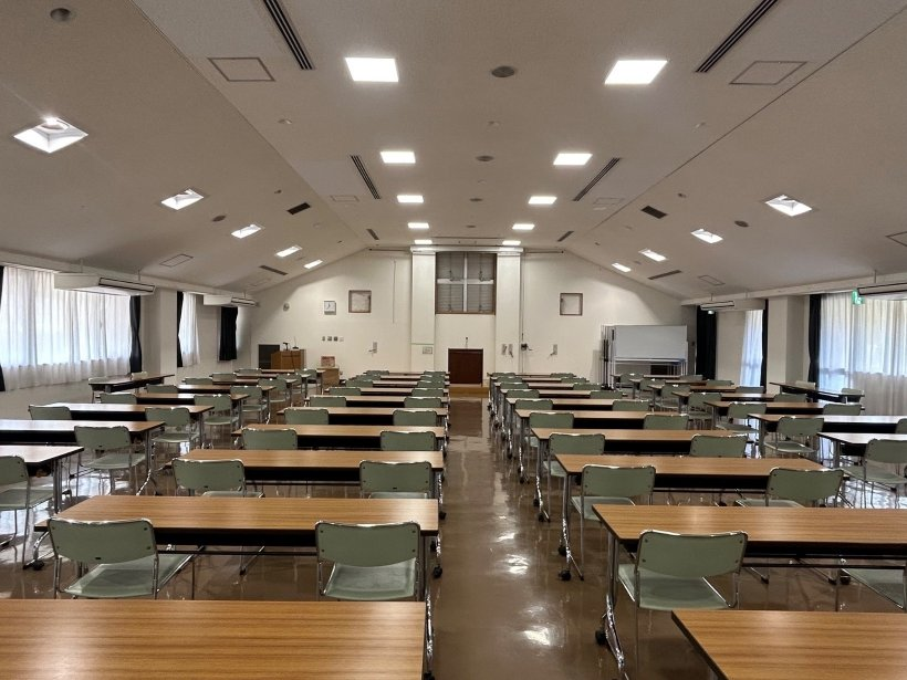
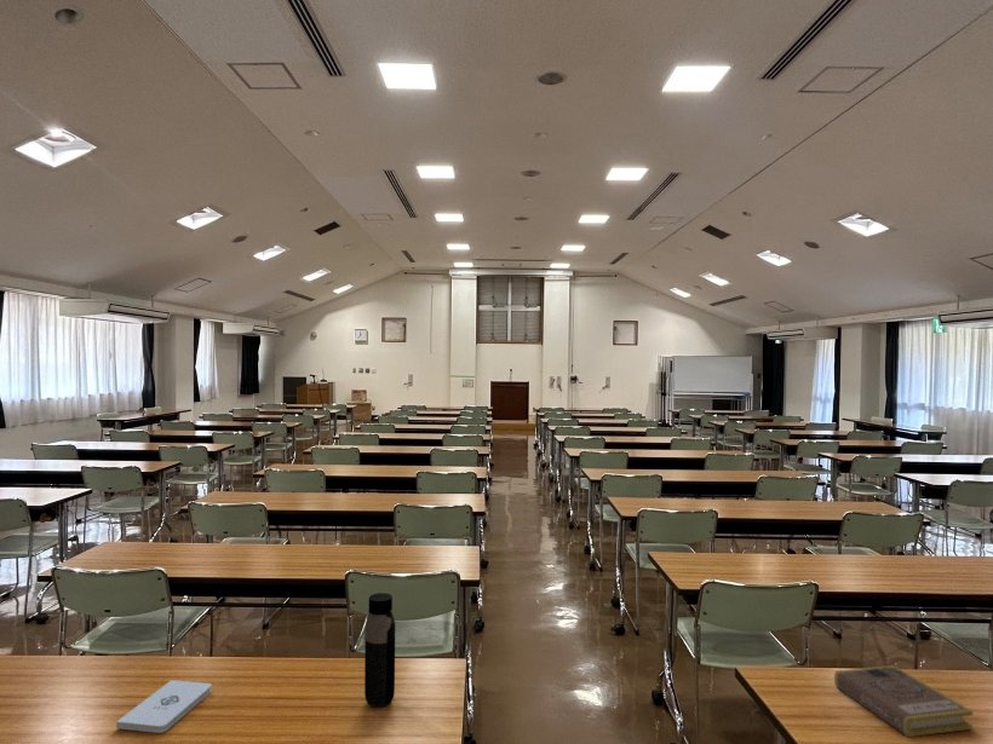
+ book [833,664,974,738]
+ water bottle [363,592,396,709]
+ notepad [115,679,213,734]
